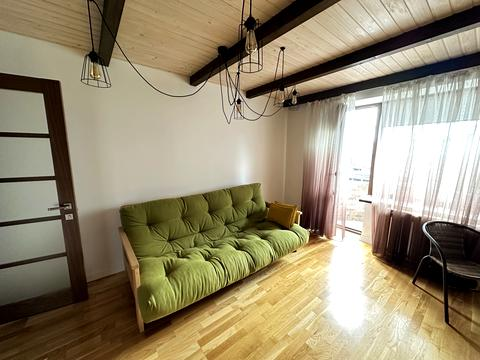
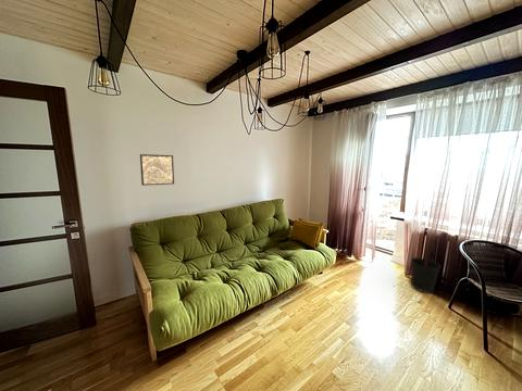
+ wastebasket [410,256,442,294]
+ wall art [139,153,175,187]
